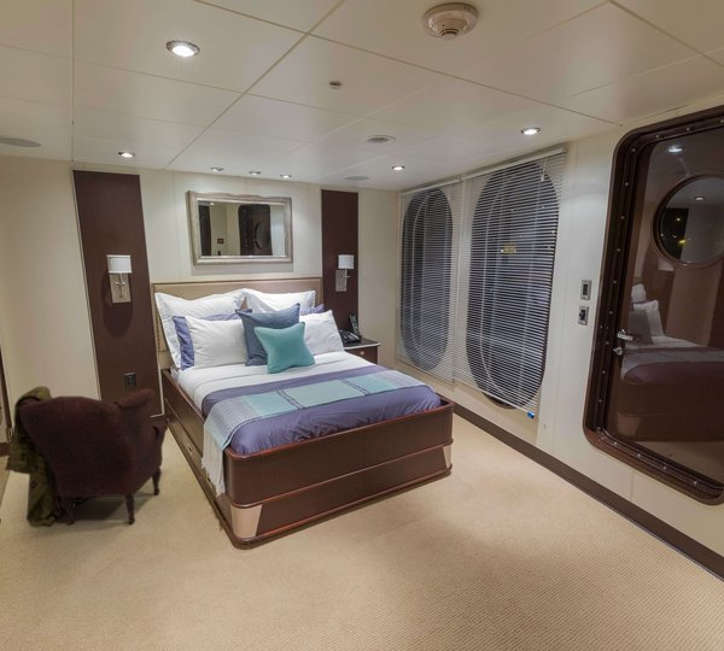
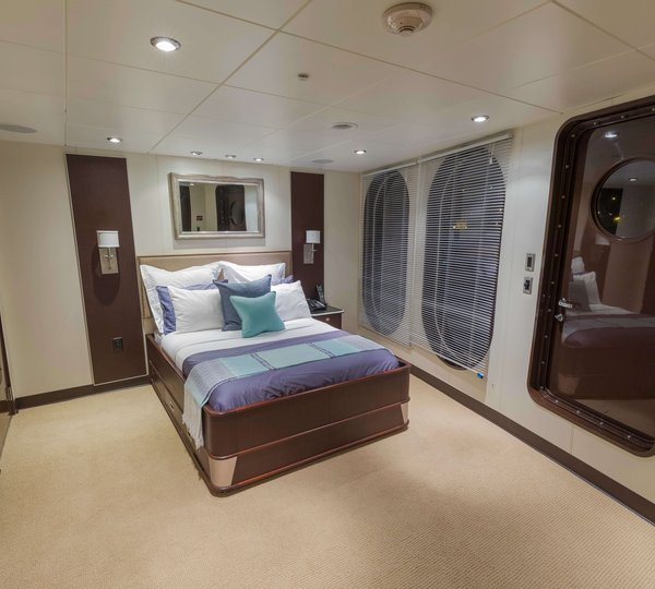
- tartan [4,385,170,527]
